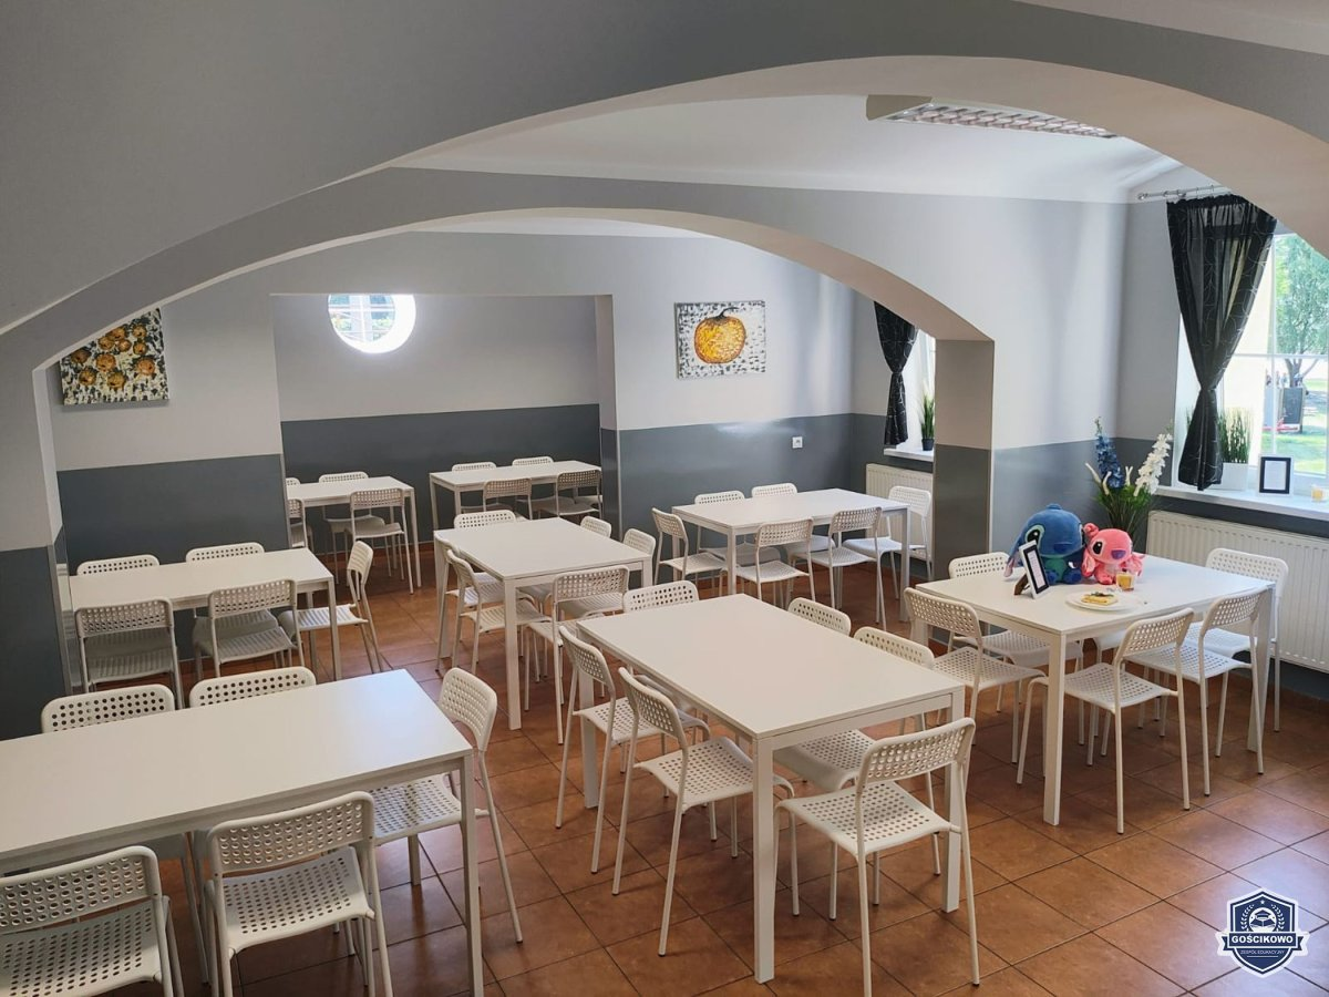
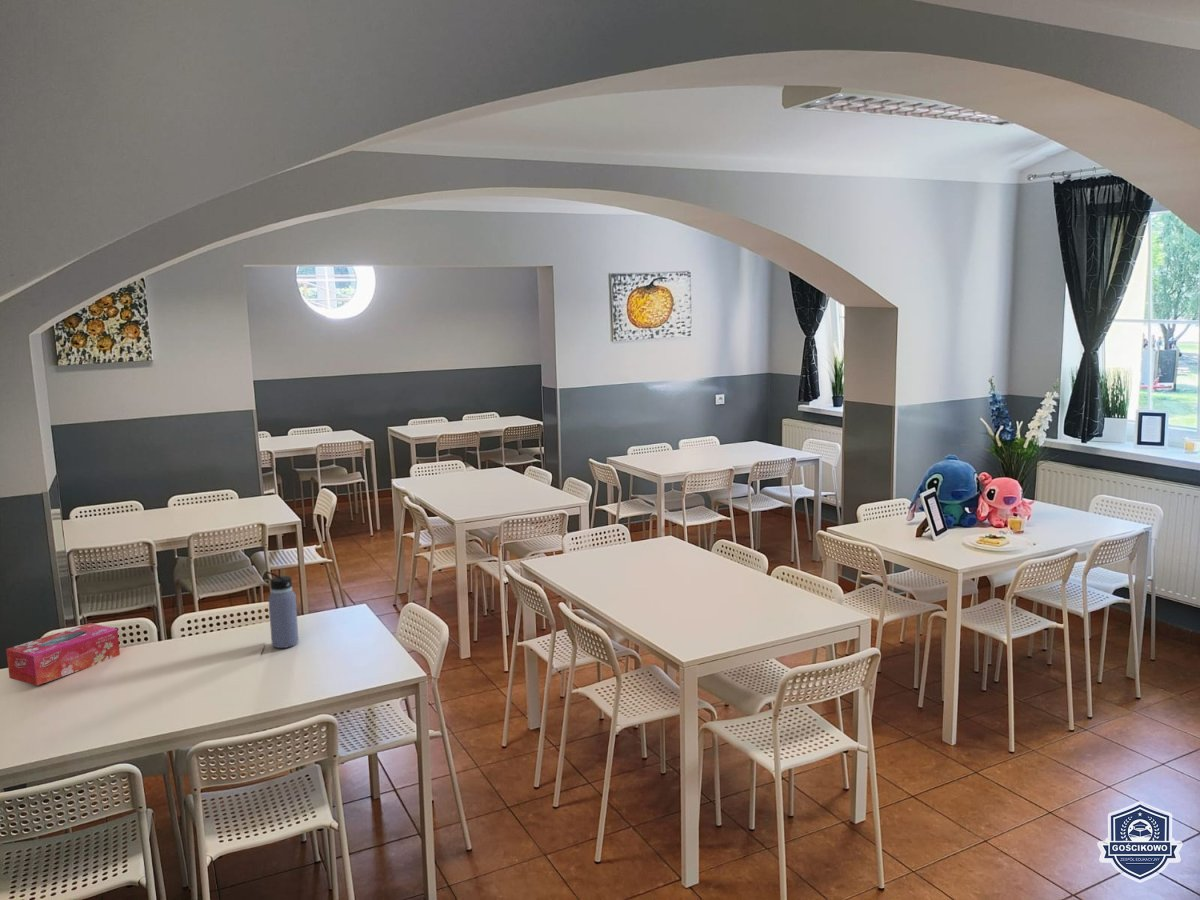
+ water bottle [263,571,300,649]
+ tissue box [5,622,121,687]
